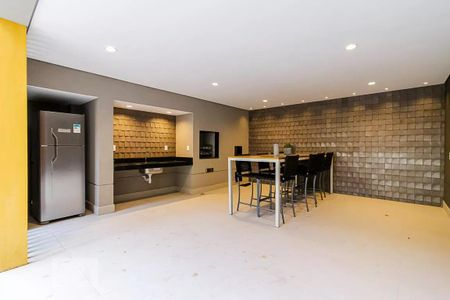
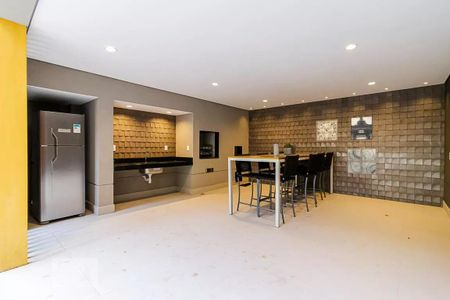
+ wall art [350,115,374,141]
+ wall art [347,148,378,176]
+ wall art [315,118,339,142]
